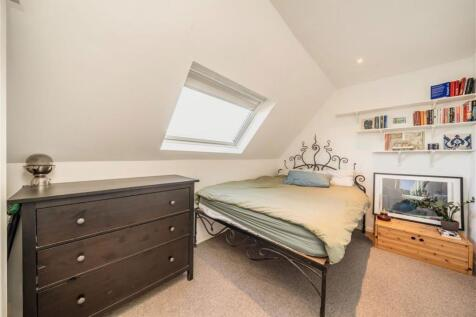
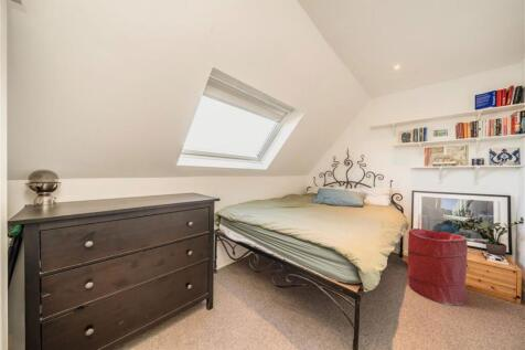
+ laundry hamper [407,227,469,306]
